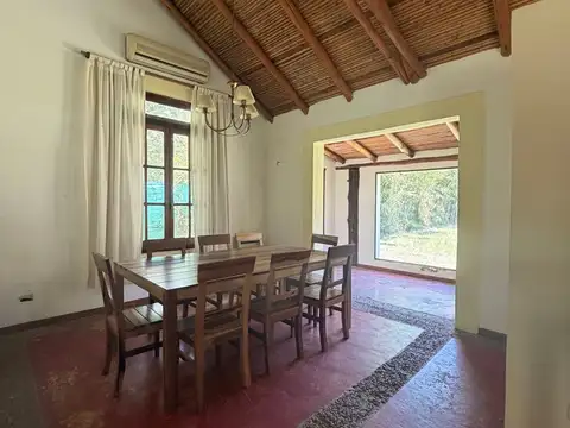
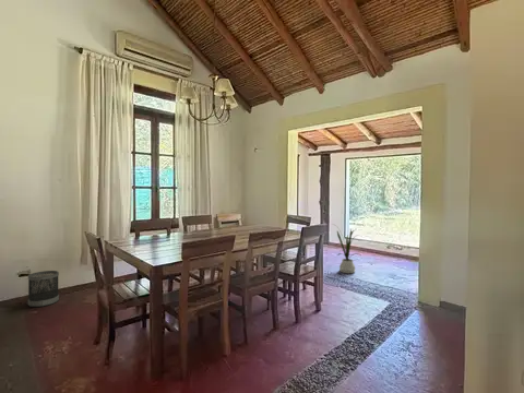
+ house plant [332,223,360,274]
+ wastebasket [27,270,60,308]
